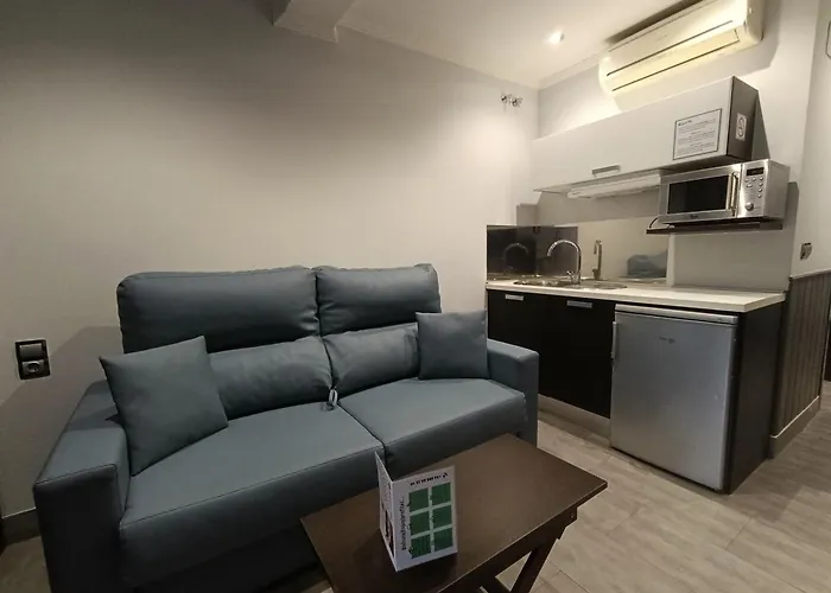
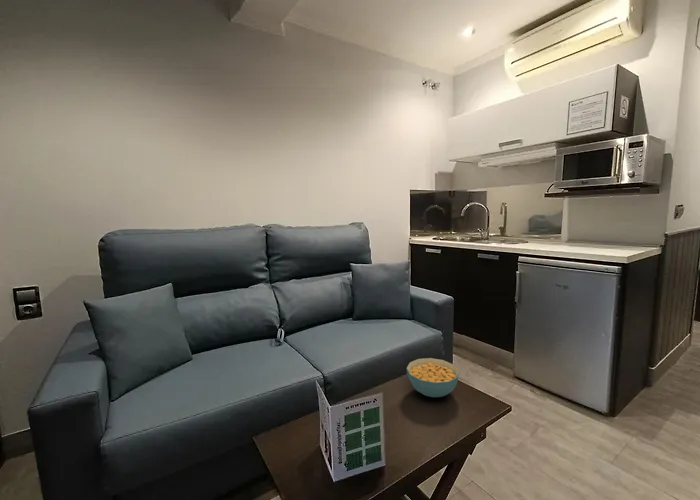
+ cereal bowl [406,357,460,398]
